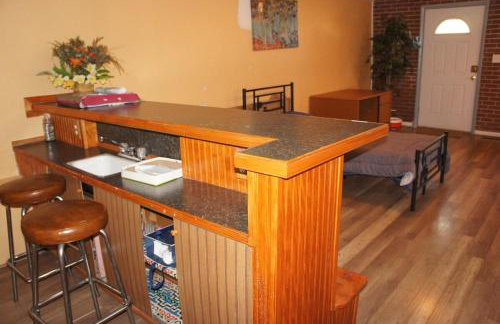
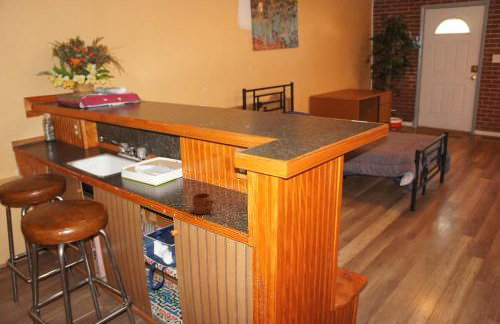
+ mug [192,192,217,215]
